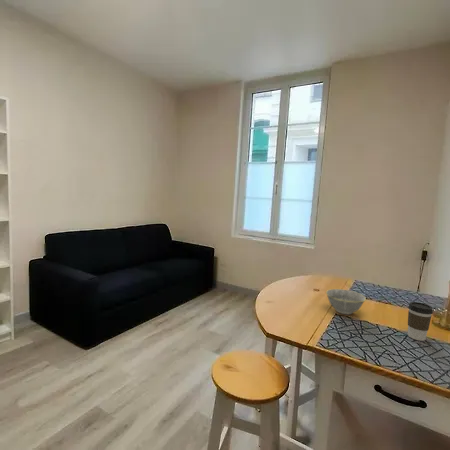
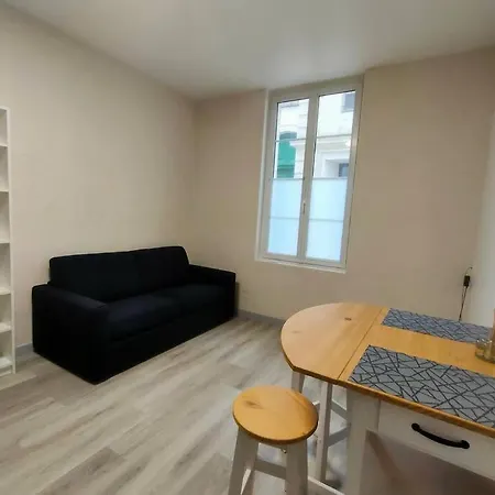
- coffee cup [407,301,434,342]
- bowl [325,288,367,315]
